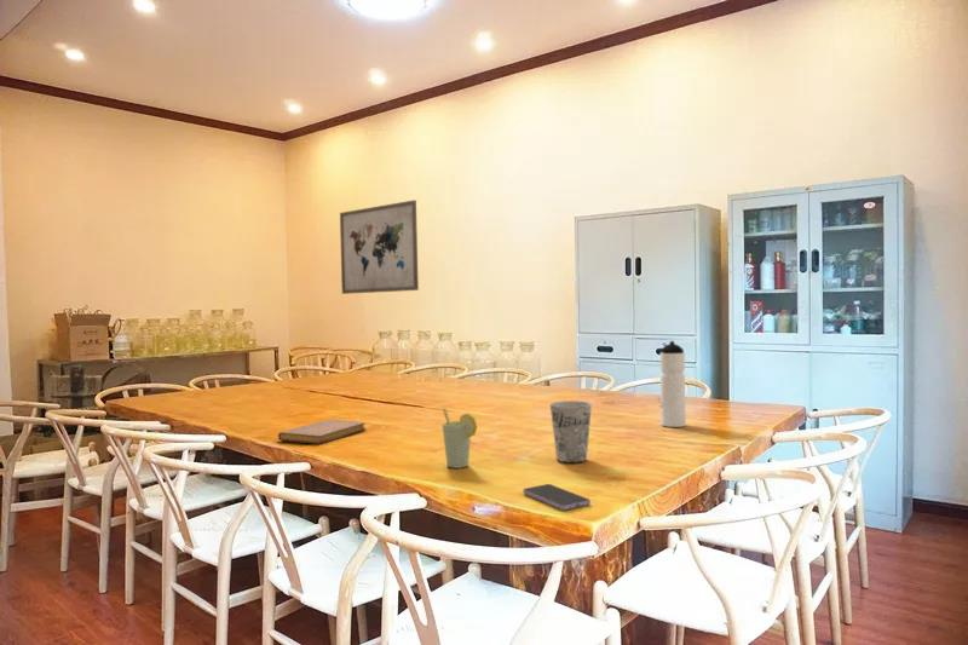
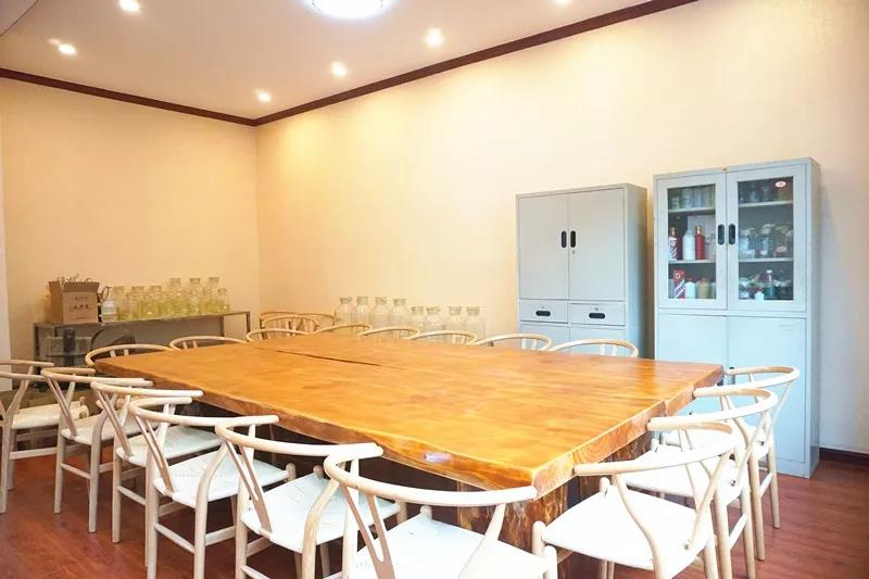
- wall art [339,198,420,295]
- cup [549,399,593,465]
- water bottle [659,340,687,428]
- smartphone [522,483,592,511]
- cup [440,407,478,470]
- notebook [277,419,367,445]
